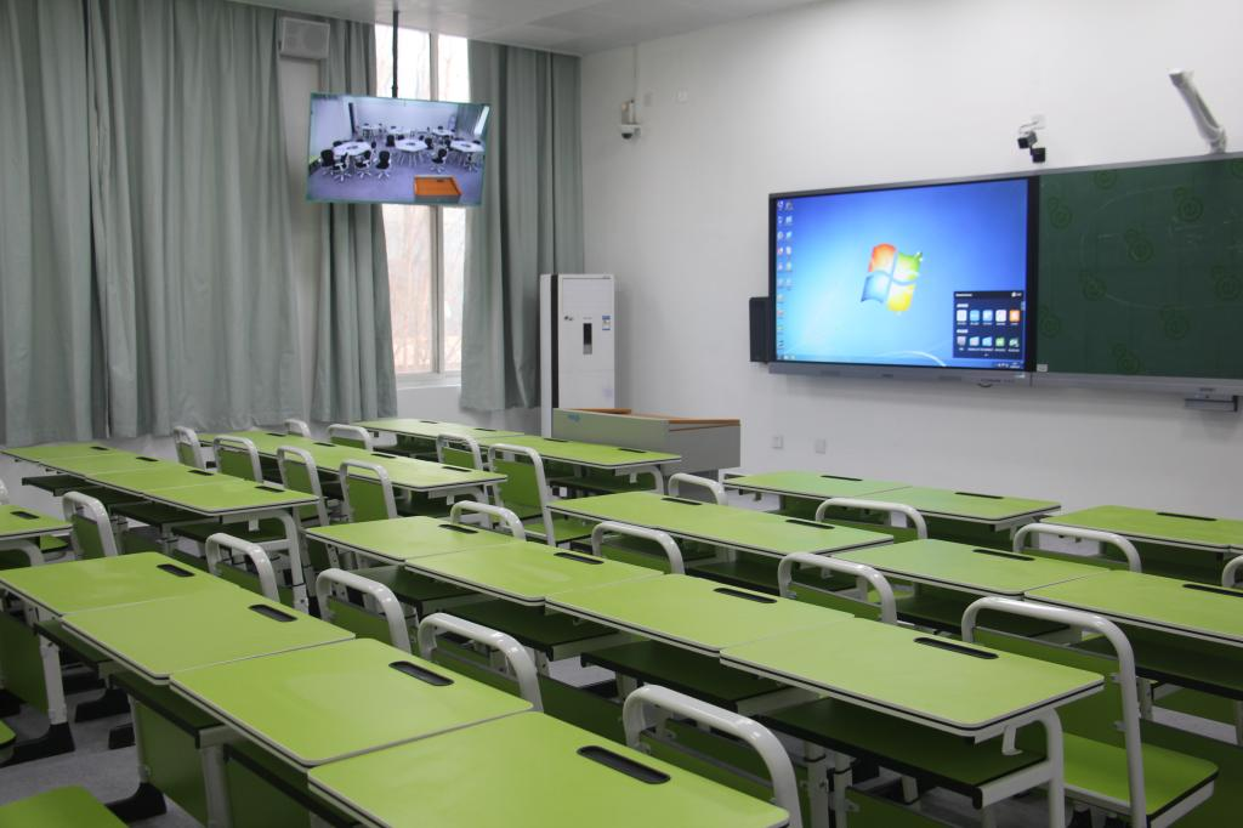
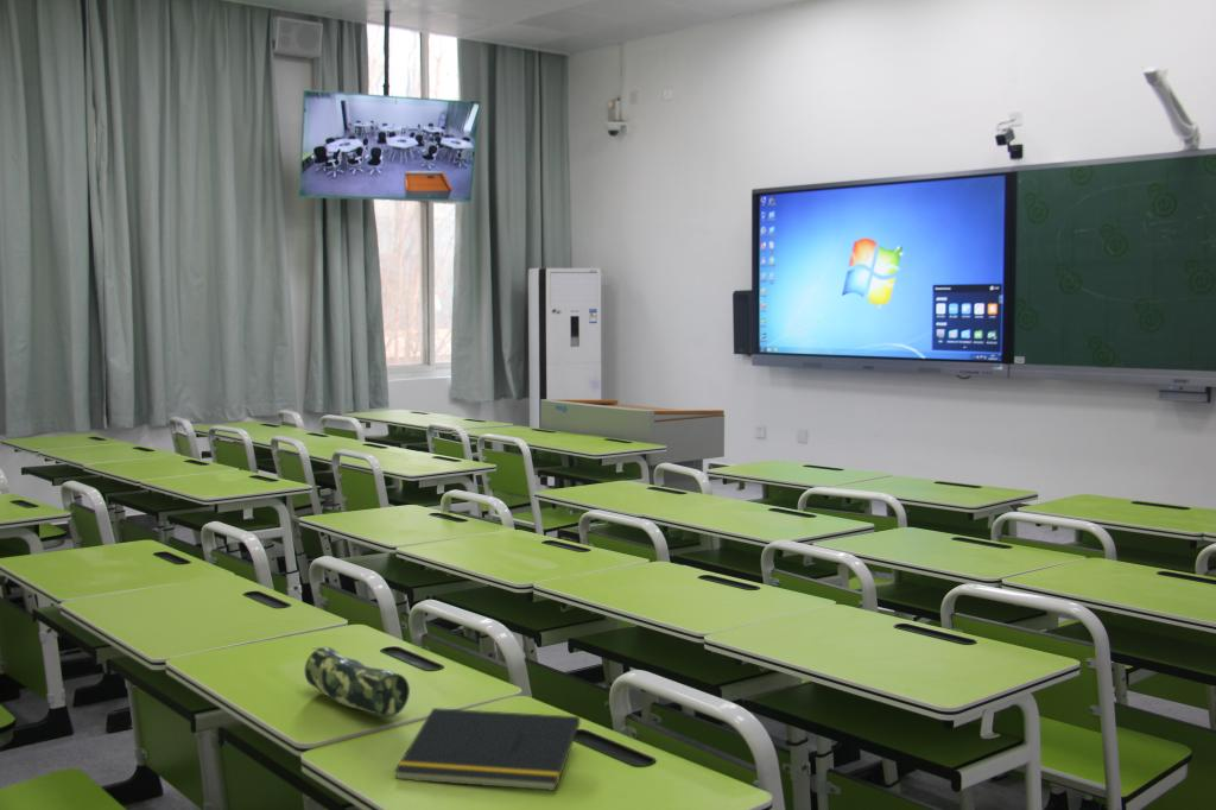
+ notepad [393,707,581,792]
+ pencil case [304,646,411,719]
